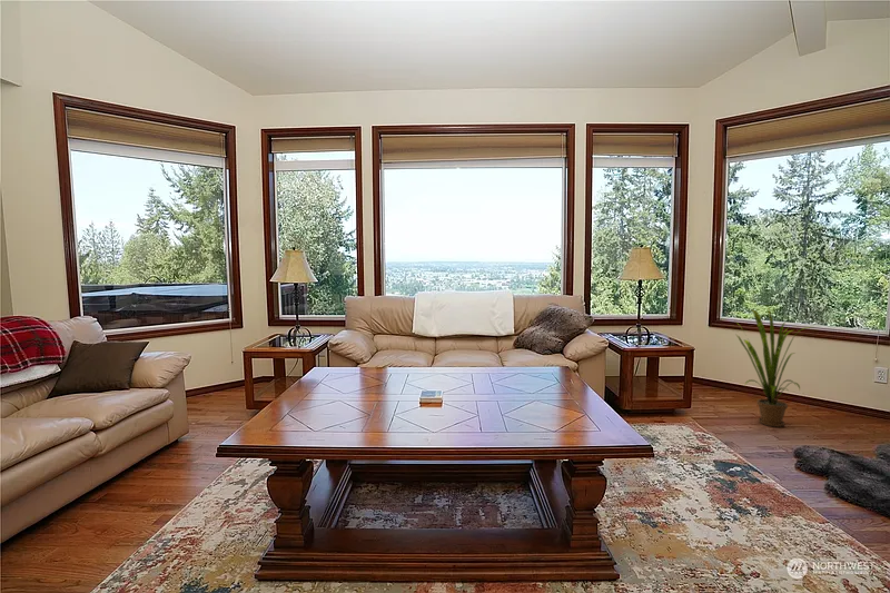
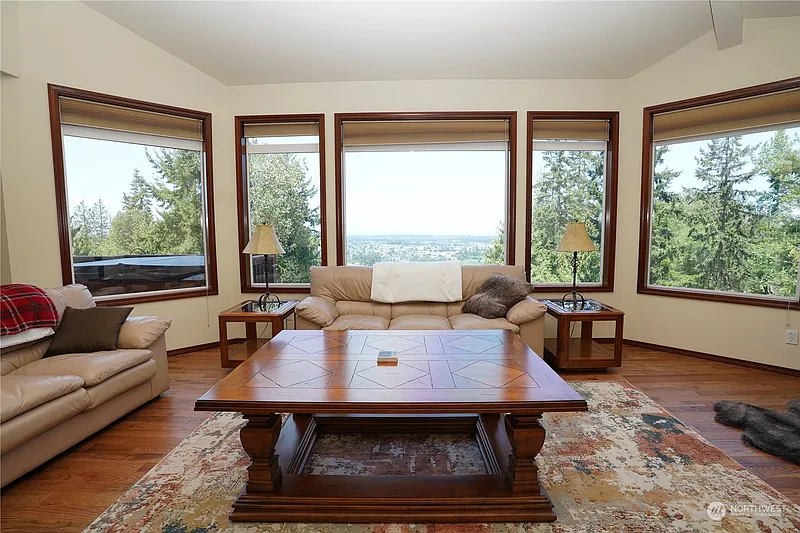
- house plant [734,306,813,428]
